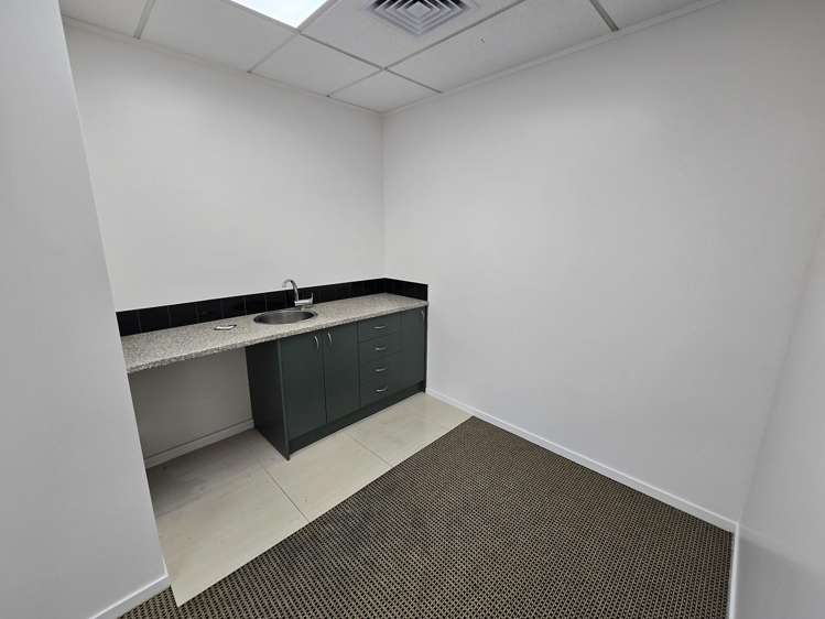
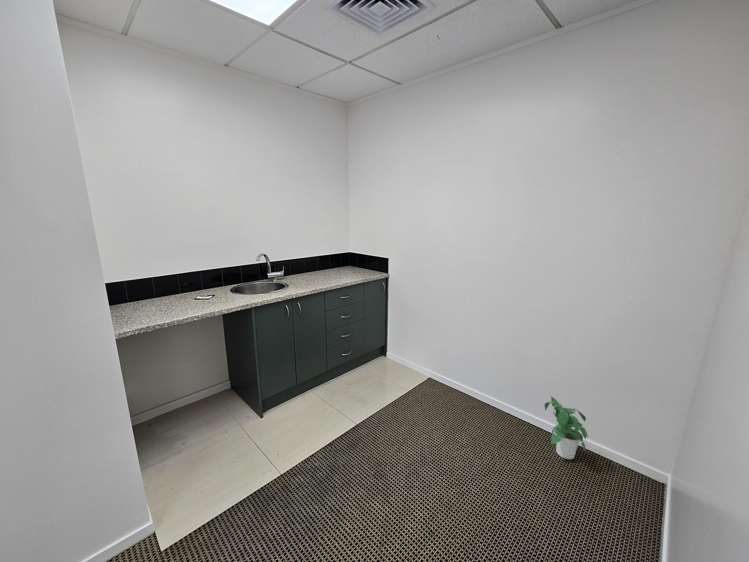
+ potted plant [544,395,589,460]
